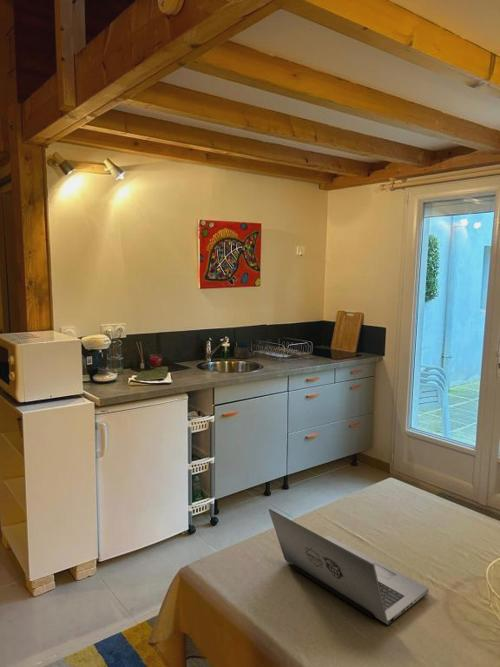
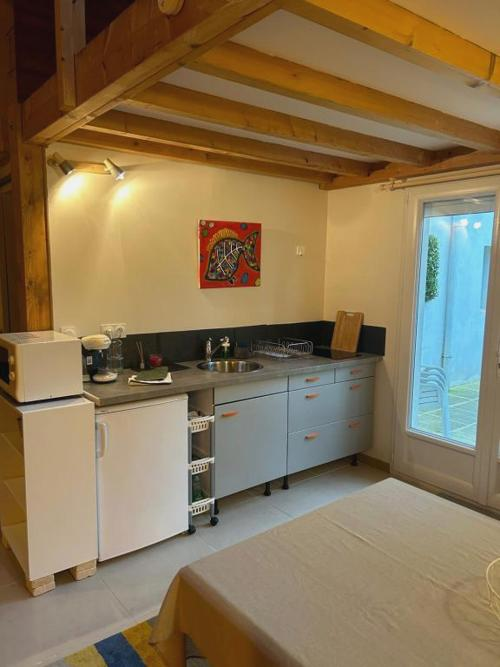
- laptop [268,508,430,626]
